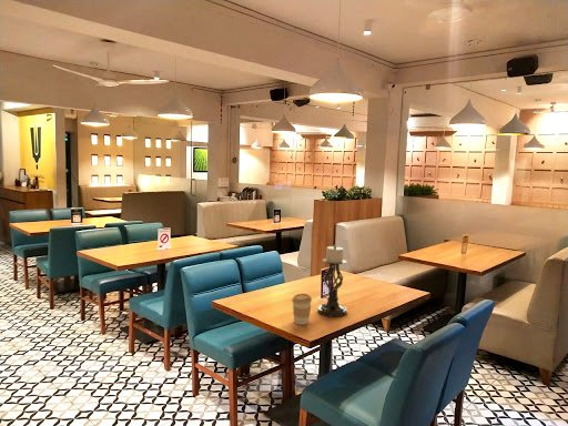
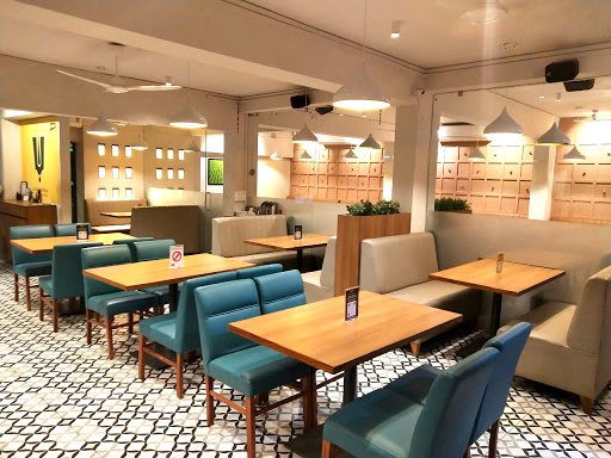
- candle holder [317,244,348,318]
- coffee cup [291,293,313,326]
